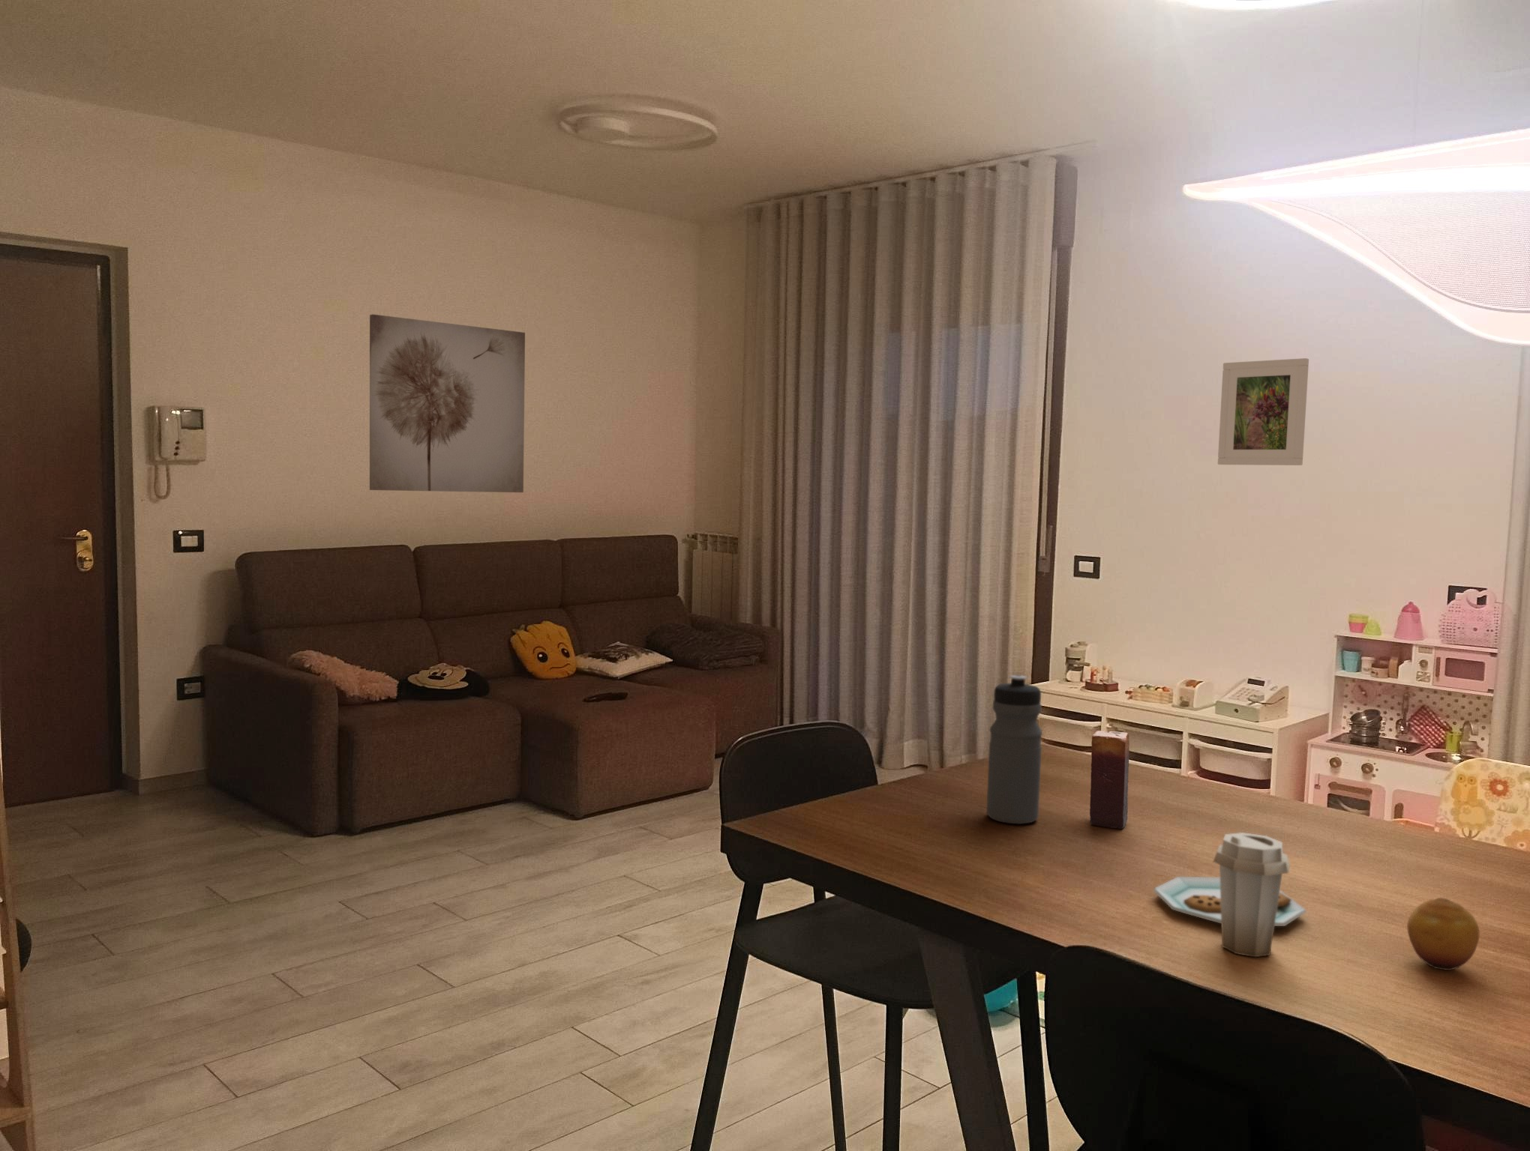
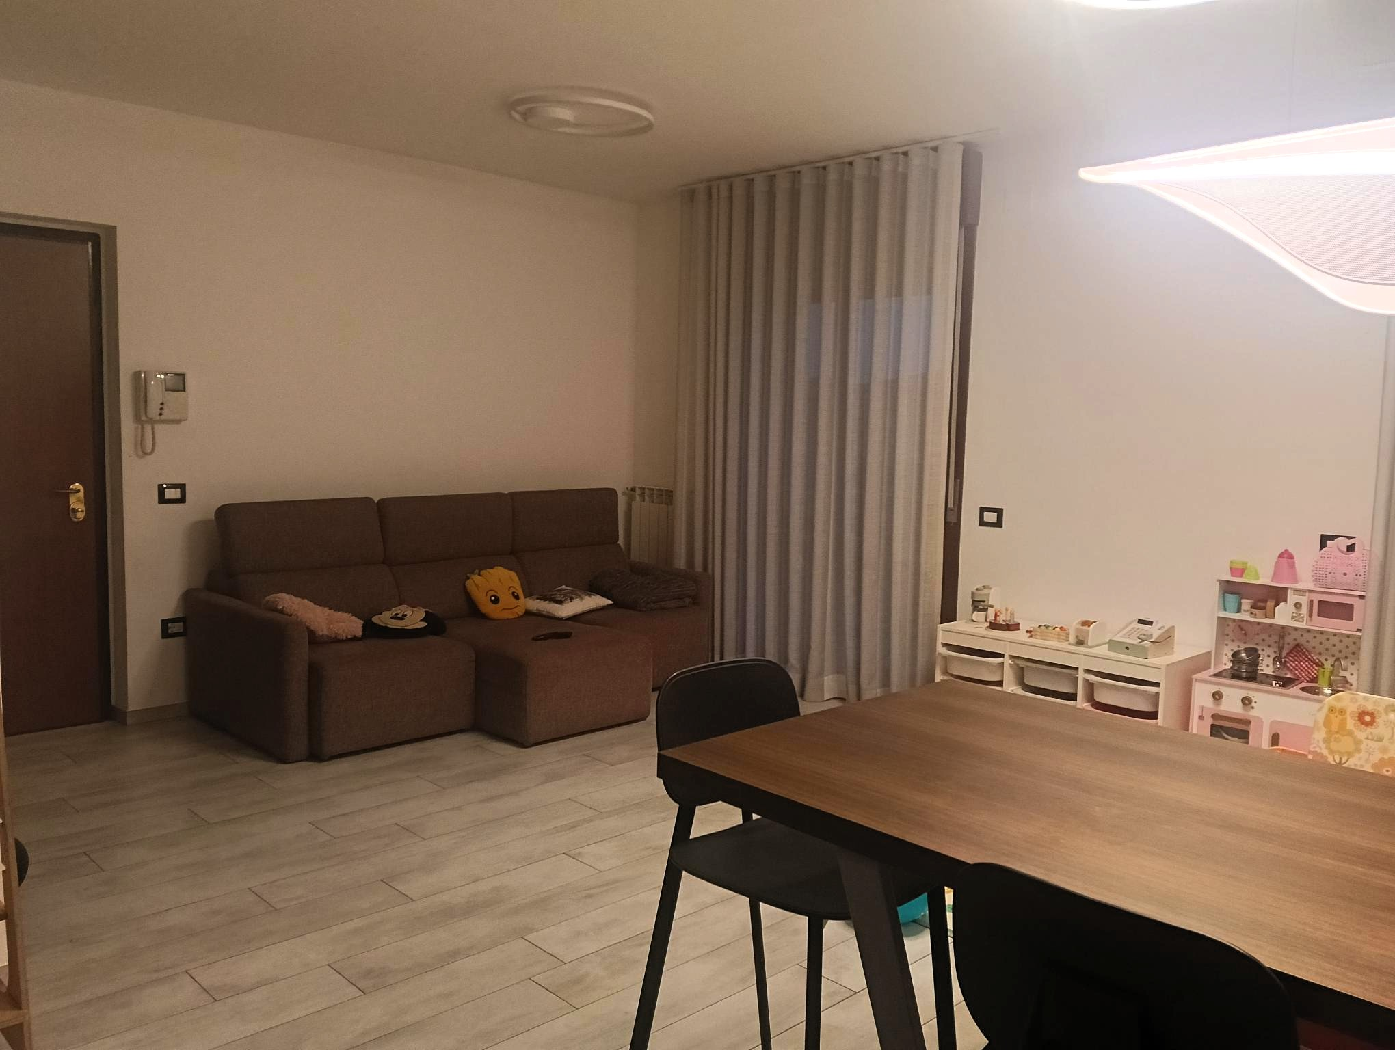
- water bottle [986,675,1044,825]
- candle [1089,730,1130,829]
- plate [1153,832,1306,958]
- wall art [369,314,526,493]
- fruit [1407,897,1480,971]
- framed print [1217,358,1310,467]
